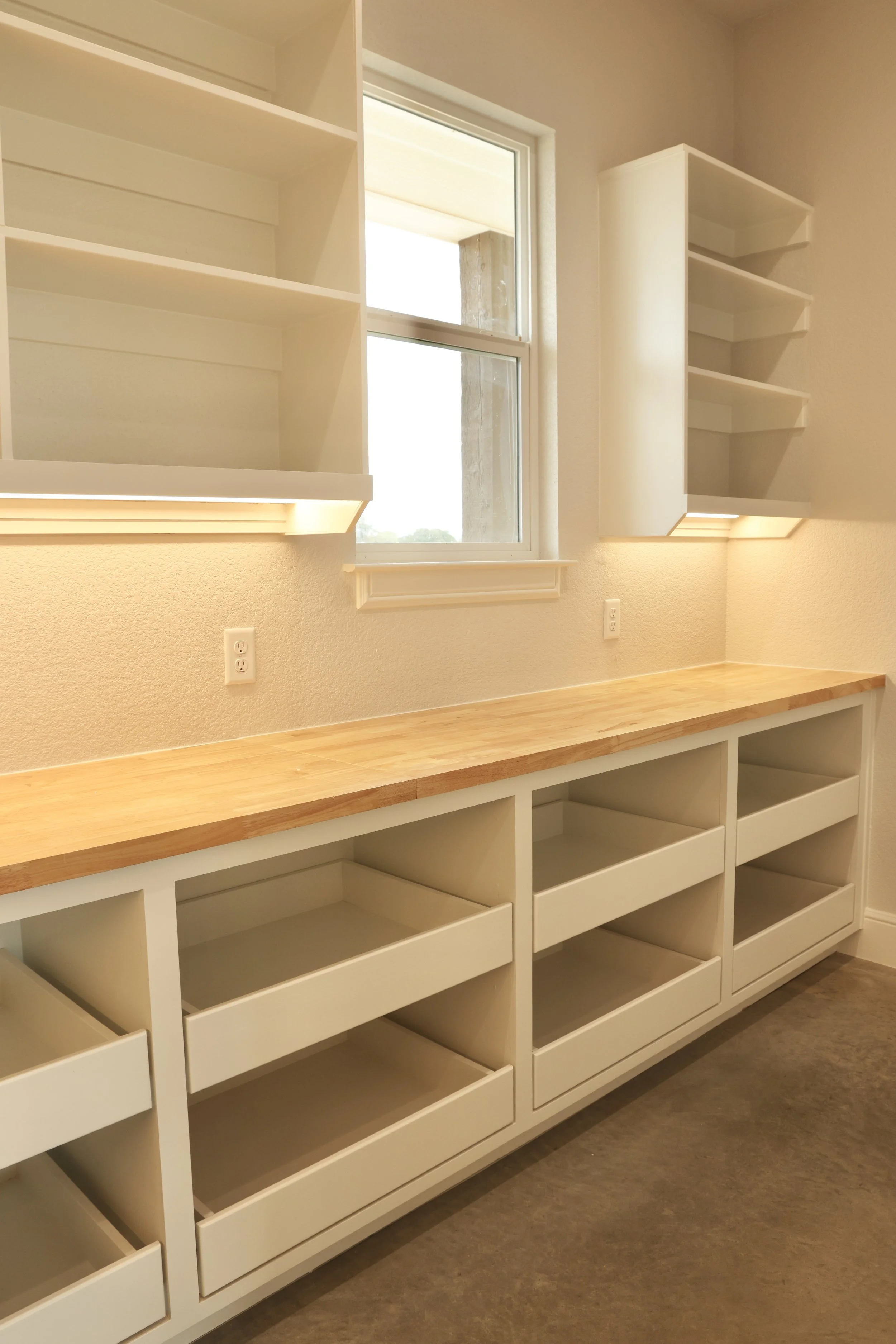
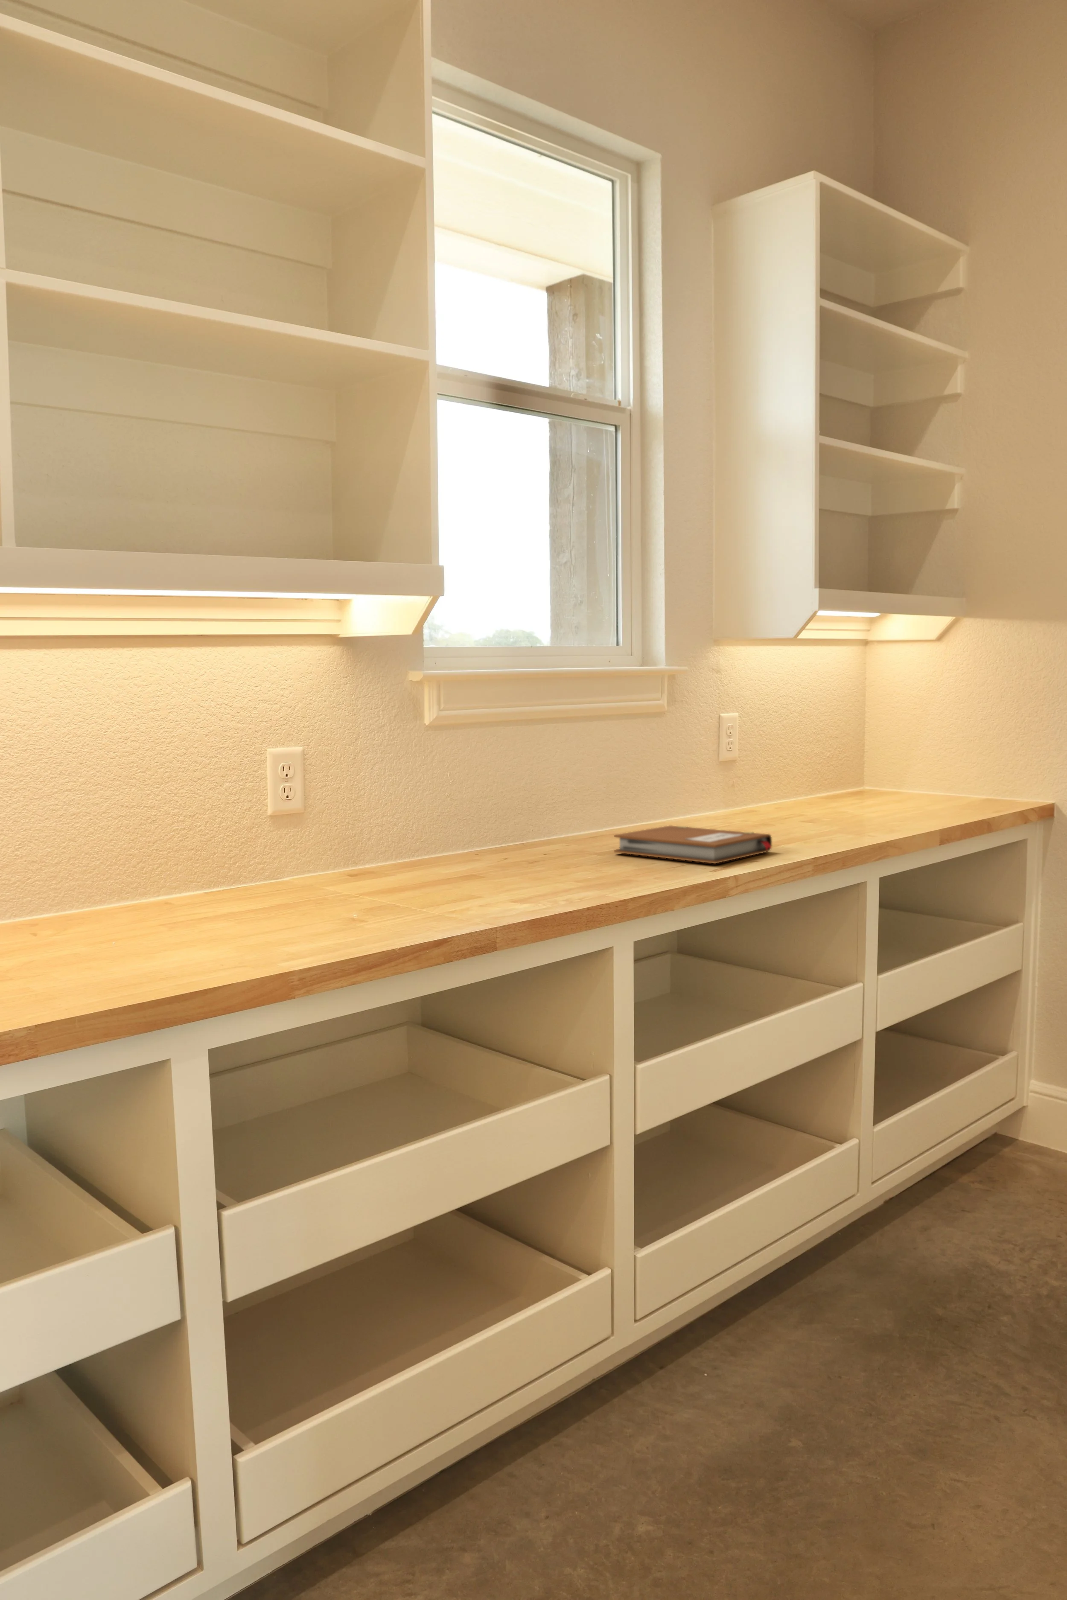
+ notebook [613,825,773,864]
